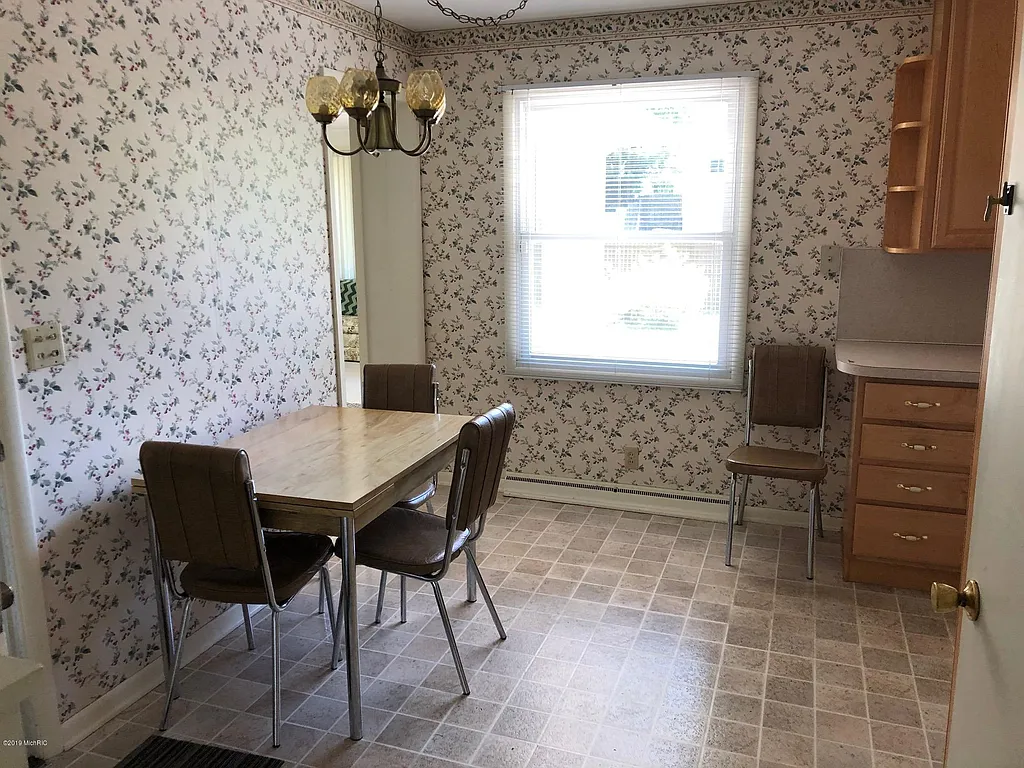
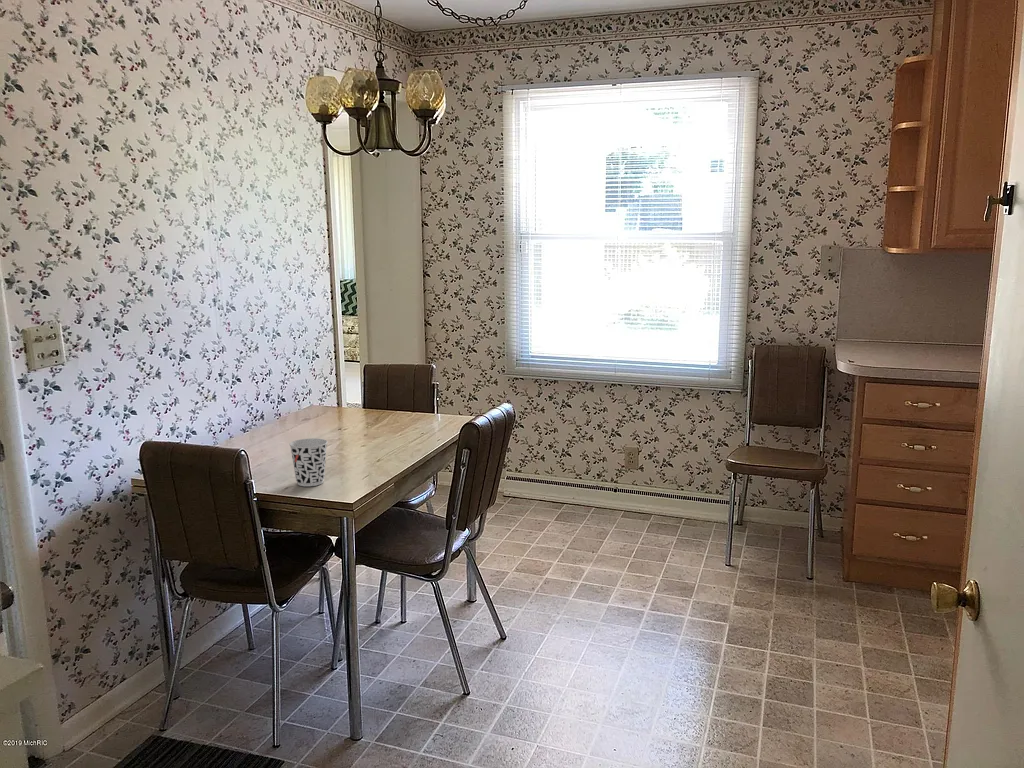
+ cup [289,437,329,487]
